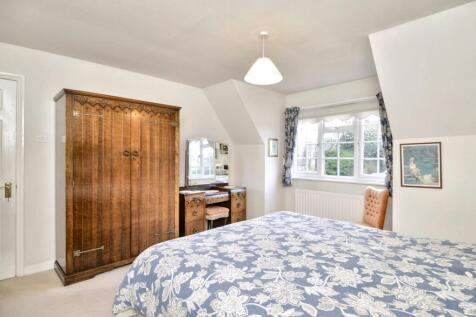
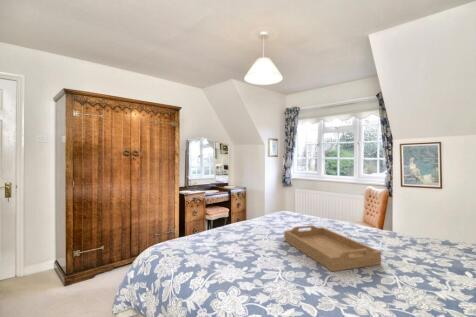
+ serving tray [283,224,382,272]
